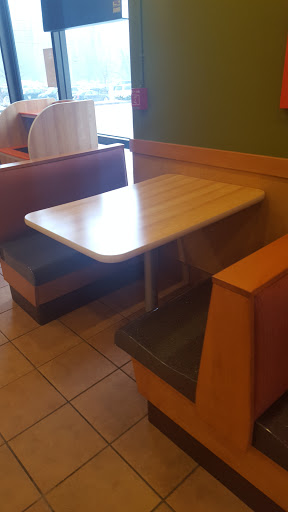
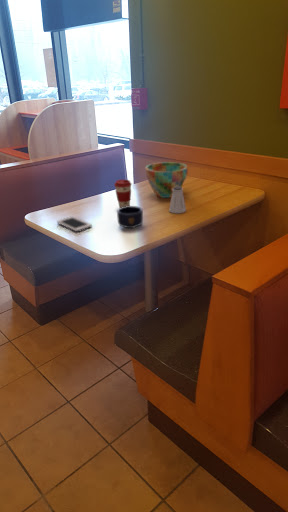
+ cup [144,161,189,199]
+ coffee cup [113,179,133,208]
+ mug [116,205,144,229]
+ saltshaker [168,186,187,214]
+ cell phone [56,215,93,233]
